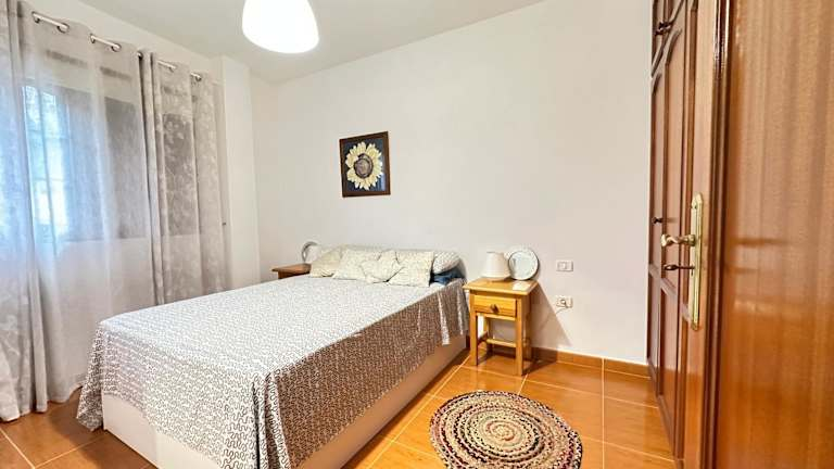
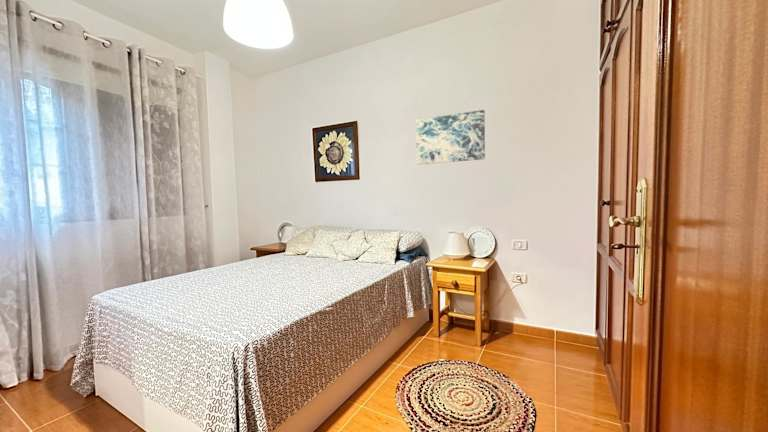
+ wall art [415,109,486,165]
